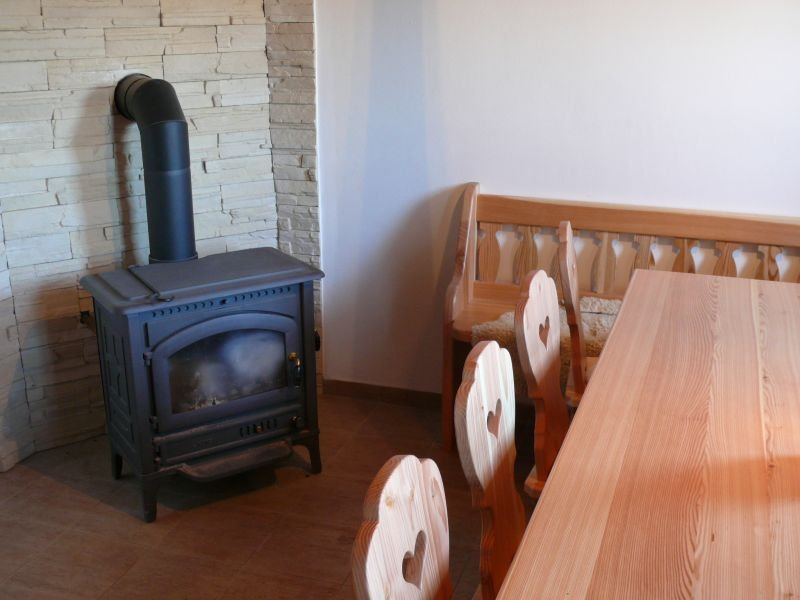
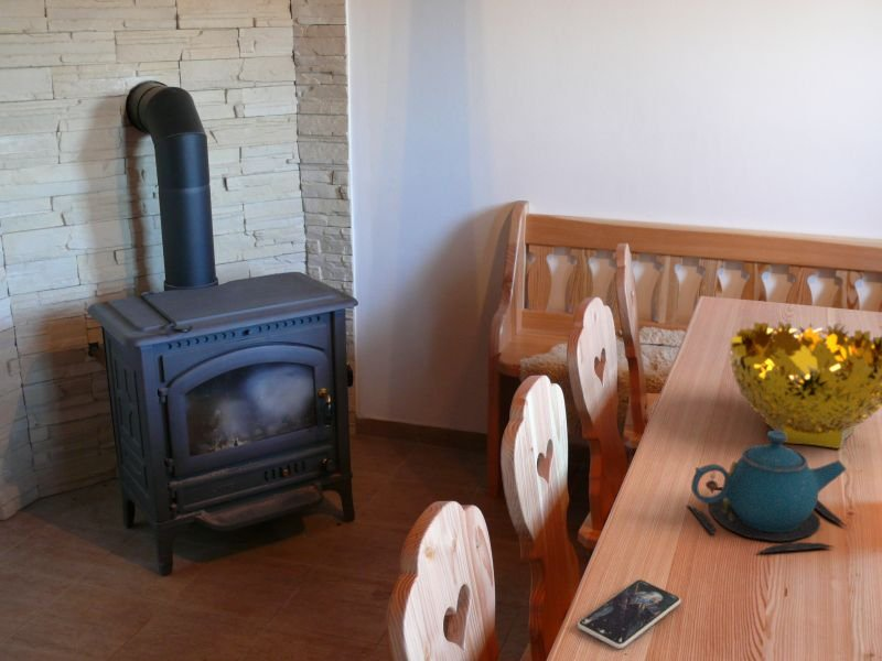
+ smartphone [577,578,681,650]
+ teapot [686,430,847,554]
+ decorative bowl [729,321,882,449]
